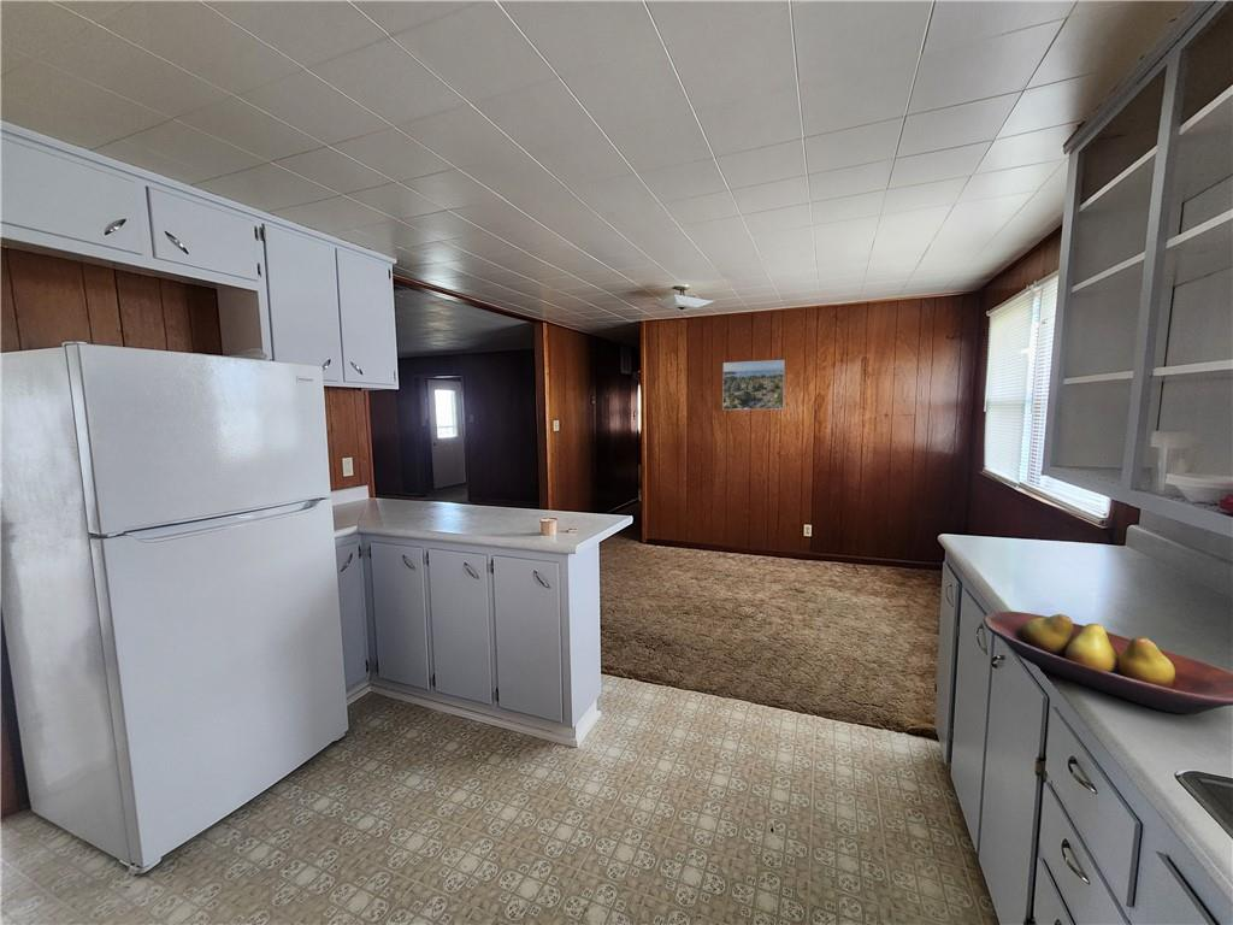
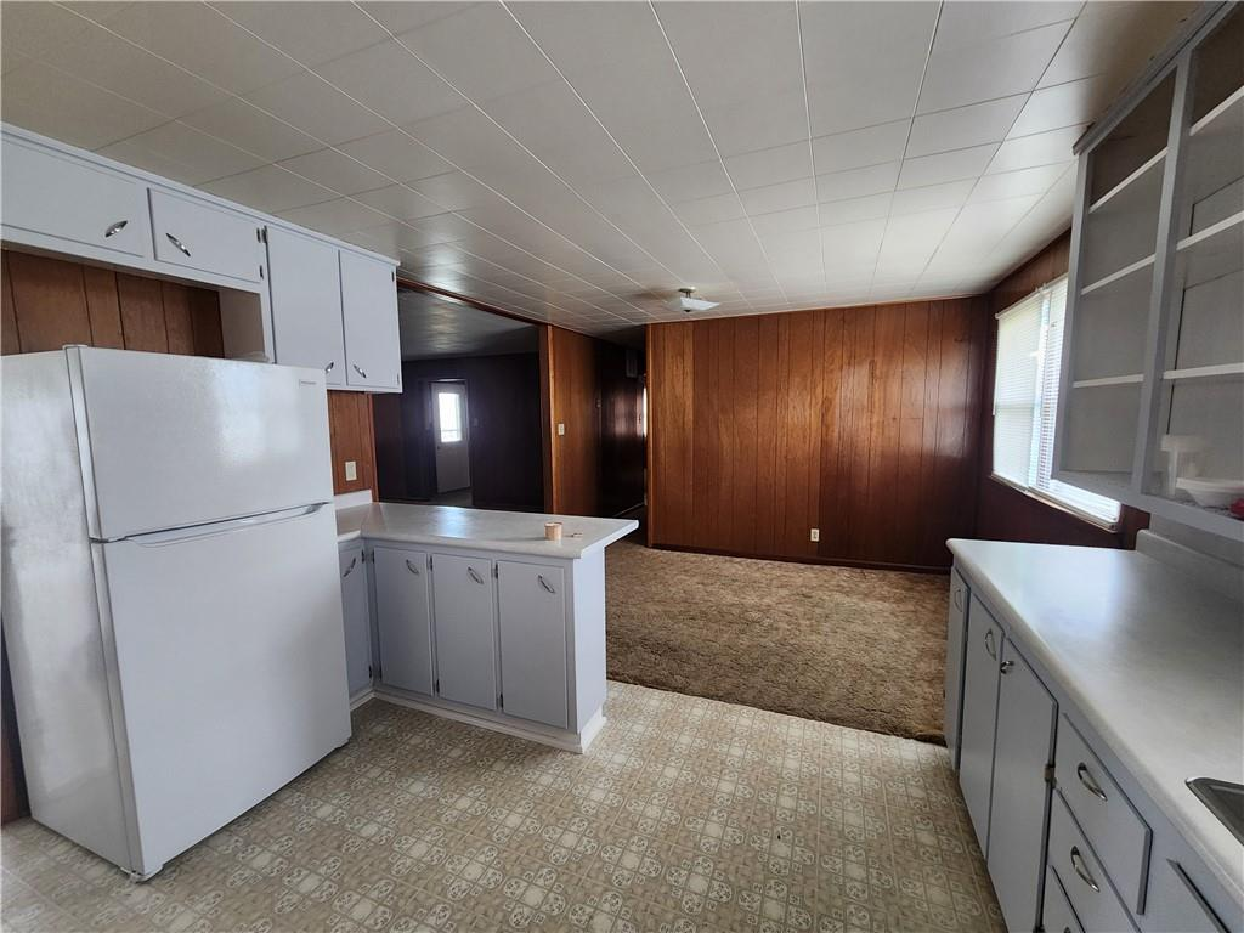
- fruit bowl [983,609,1233,715]
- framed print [721,359,786,411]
